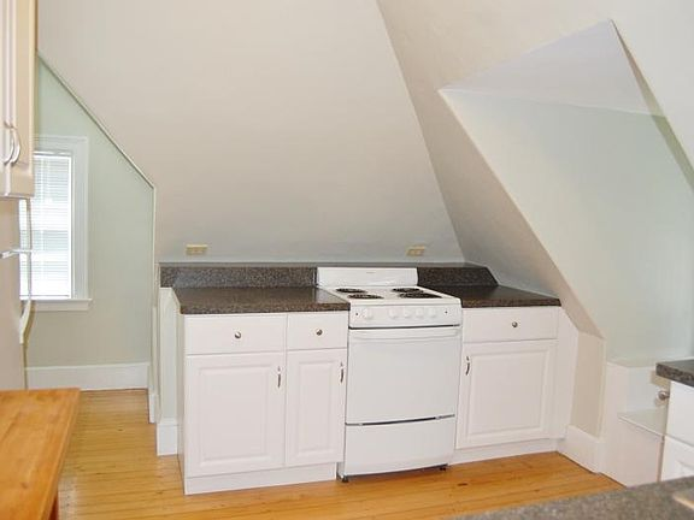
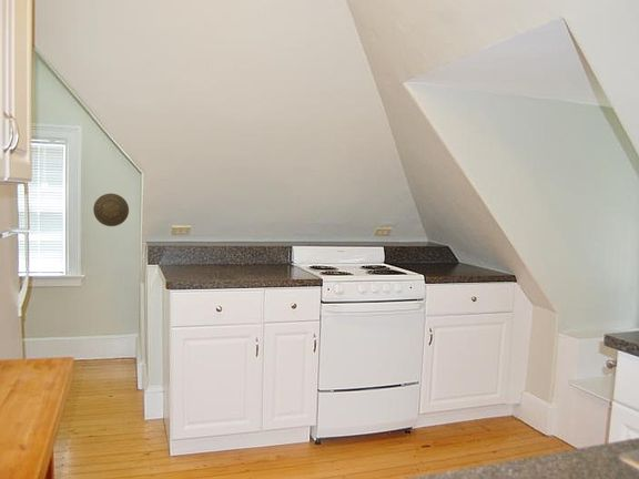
+ decorative plate [92,192,130,227]
